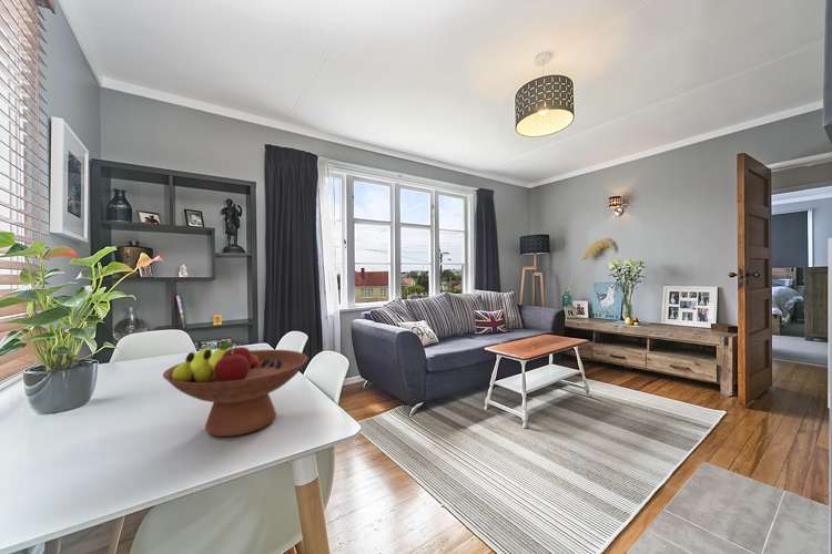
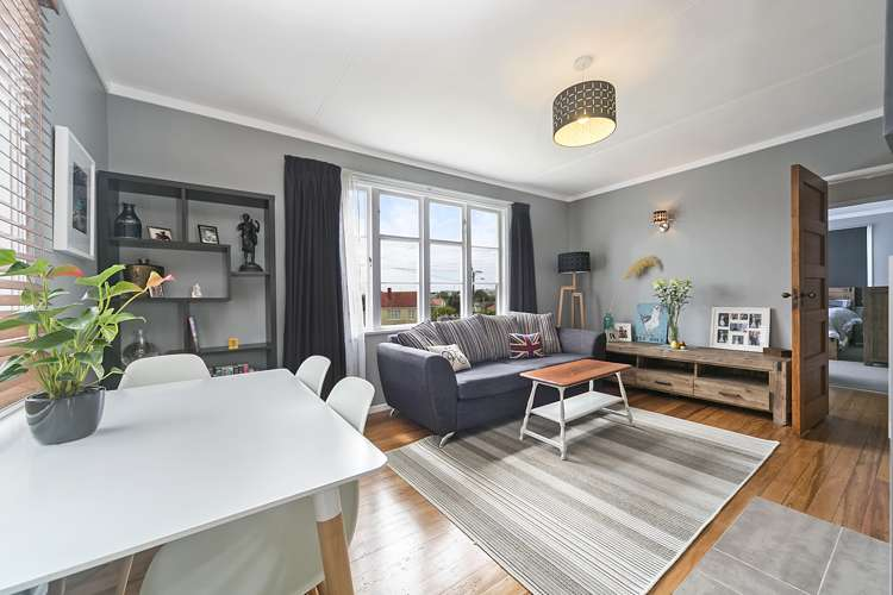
- fruit bowl [162,341,310,438]
